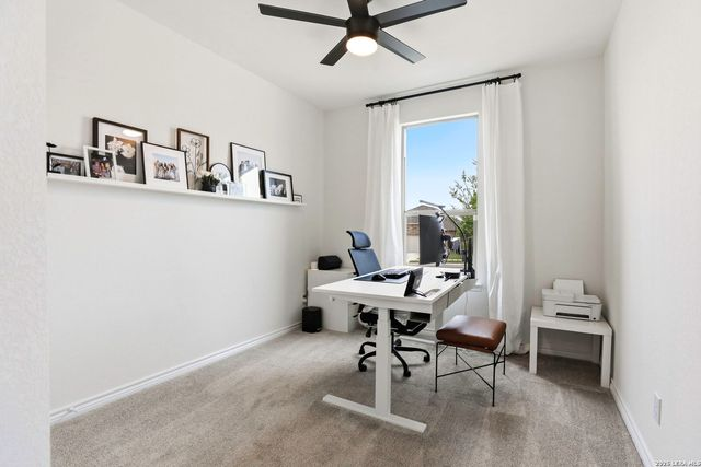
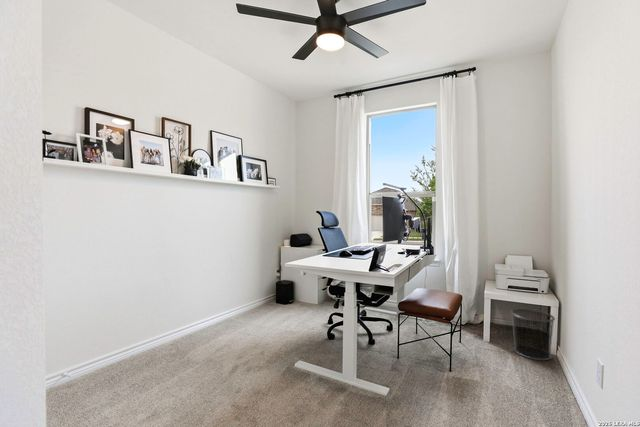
+ waste bin [510,308,556,361]
